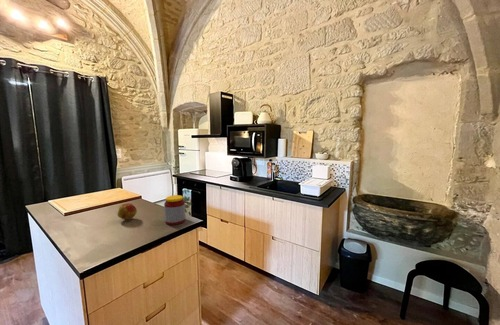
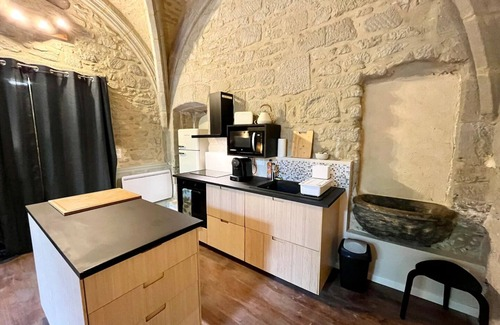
- jar [163,194,186,226]
- fruit [117,202,138,221]
